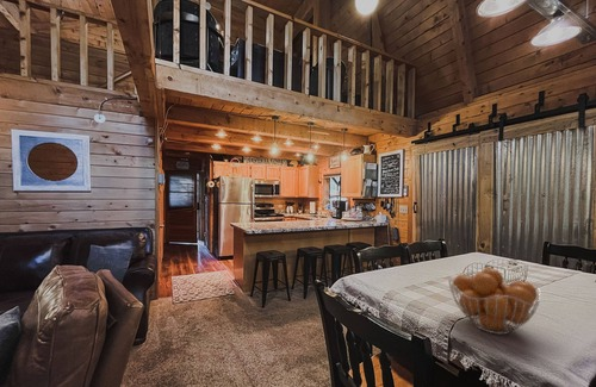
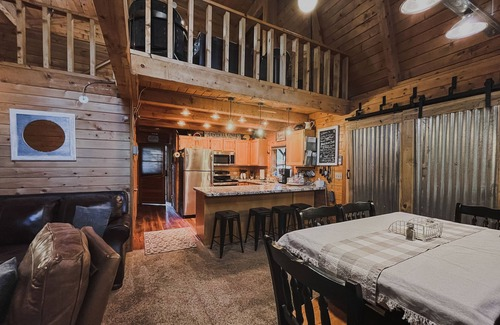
- fruit basket [447,267,542,336]
